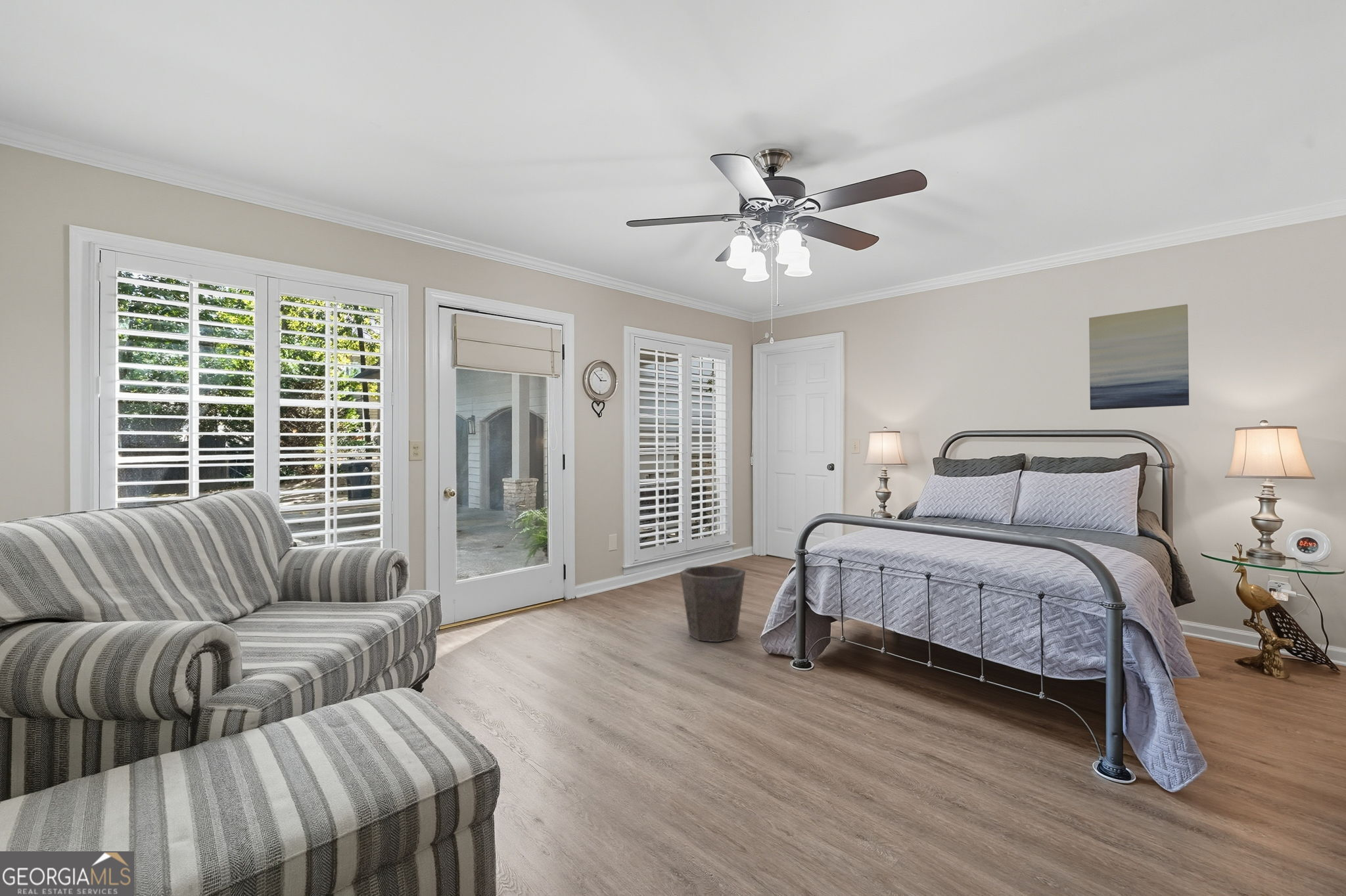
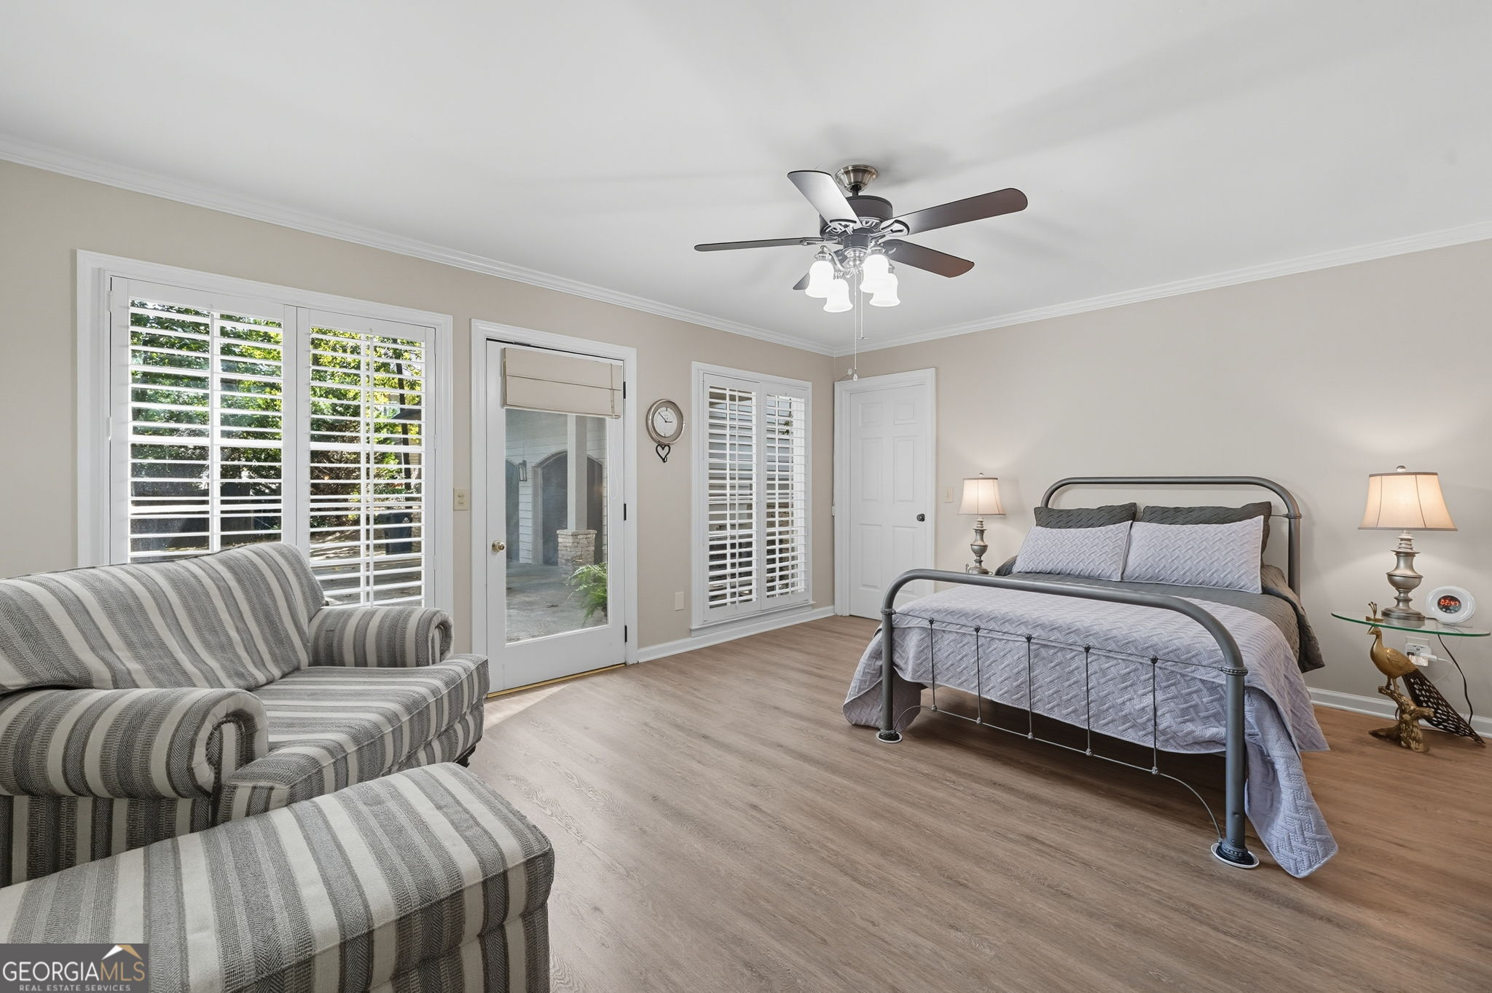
- wall art [1088,303,1190,411]
- waste bin [680,565,746,643]
